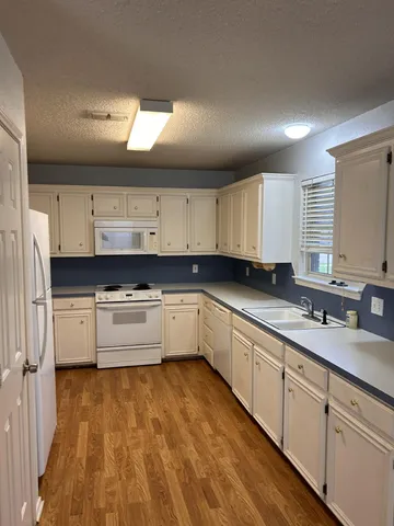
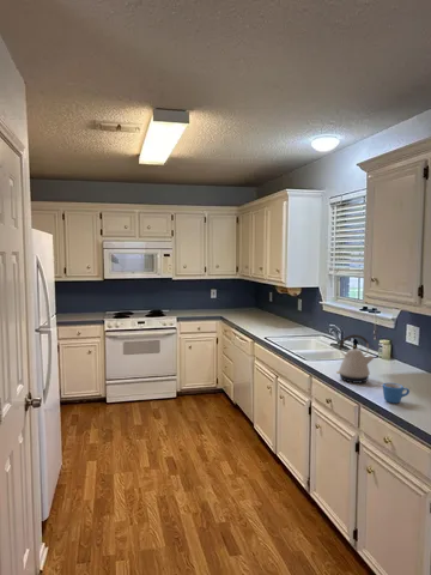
+ kettle [335,333,376,385]
+ mug [382,382,411,405]
